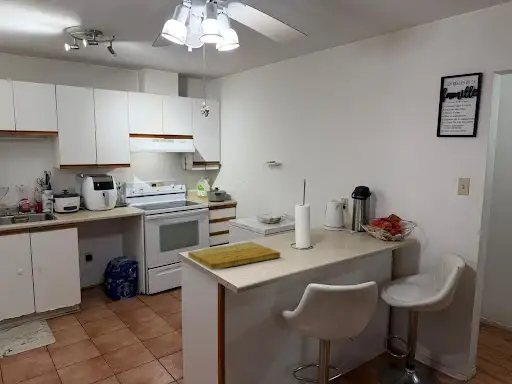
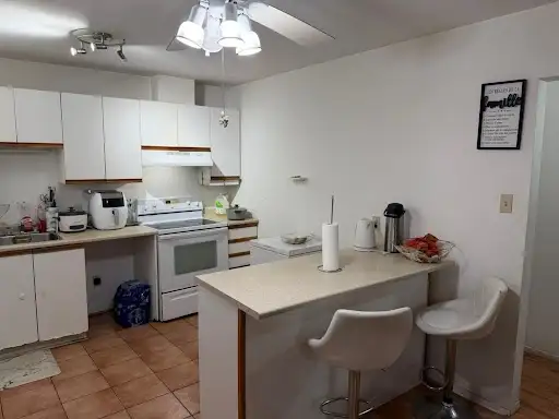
- cutting board [187,241,281,271]
